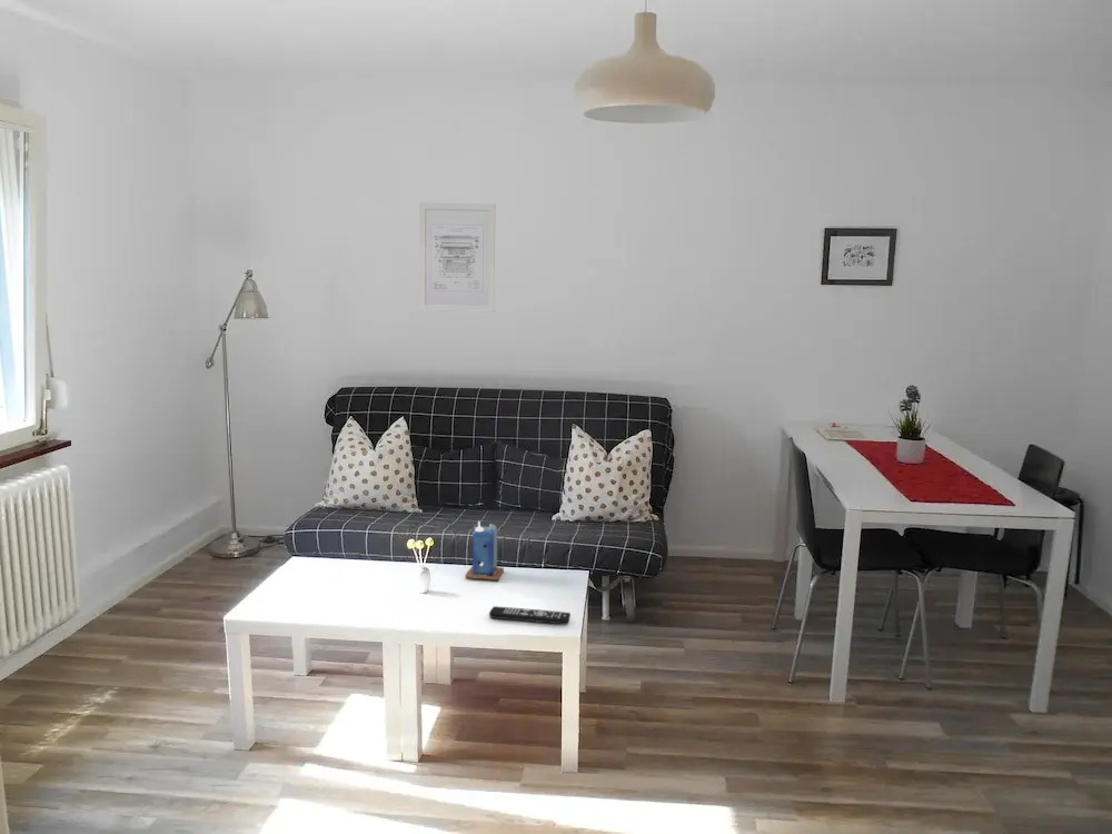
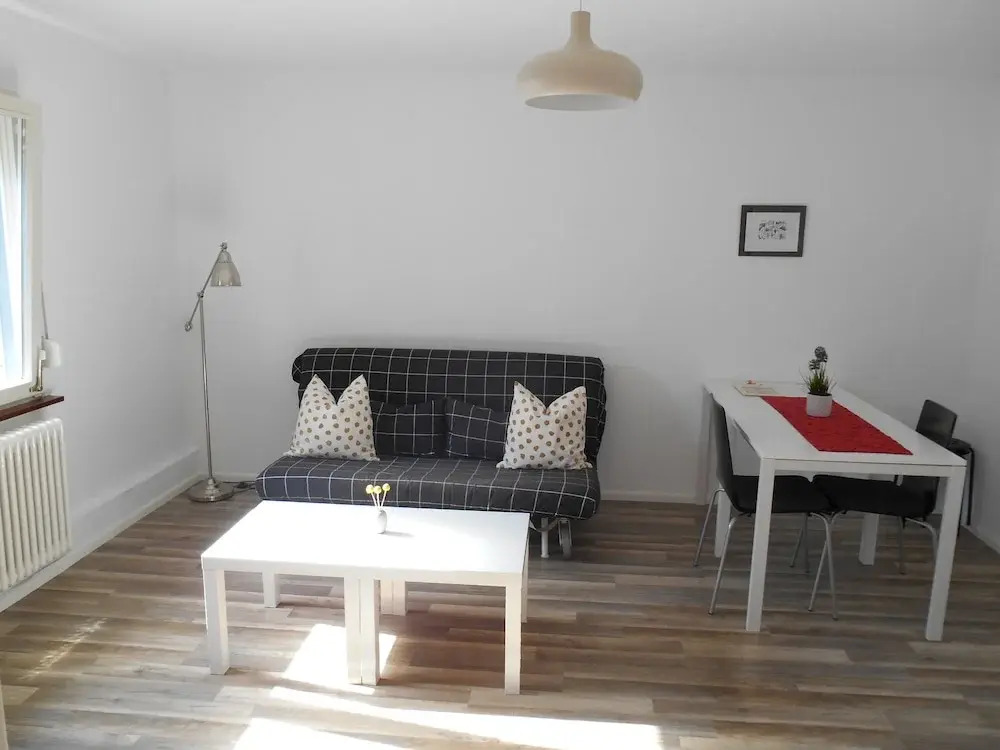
- wall art [418,202,497,314]
- remote control [488,605,572,626]
- candle [465,519,505,582]
